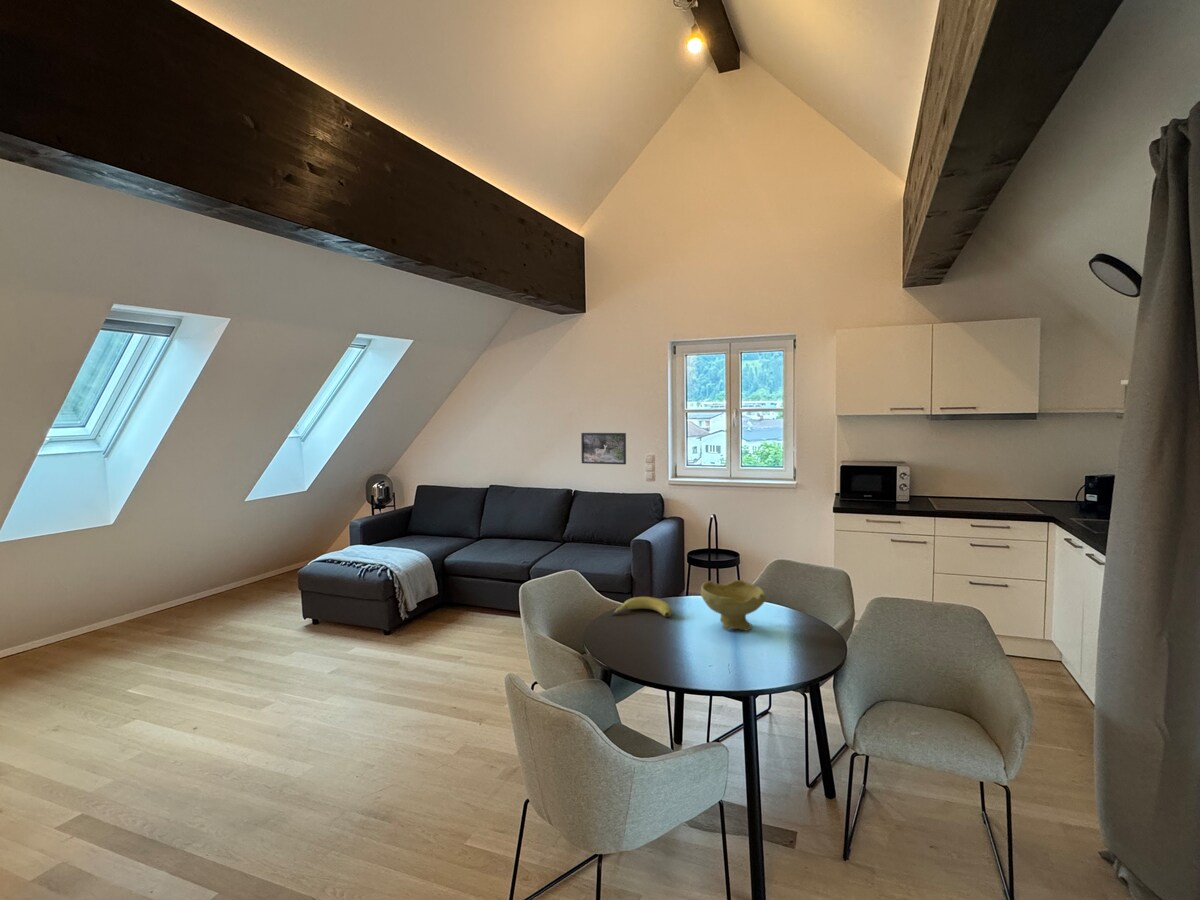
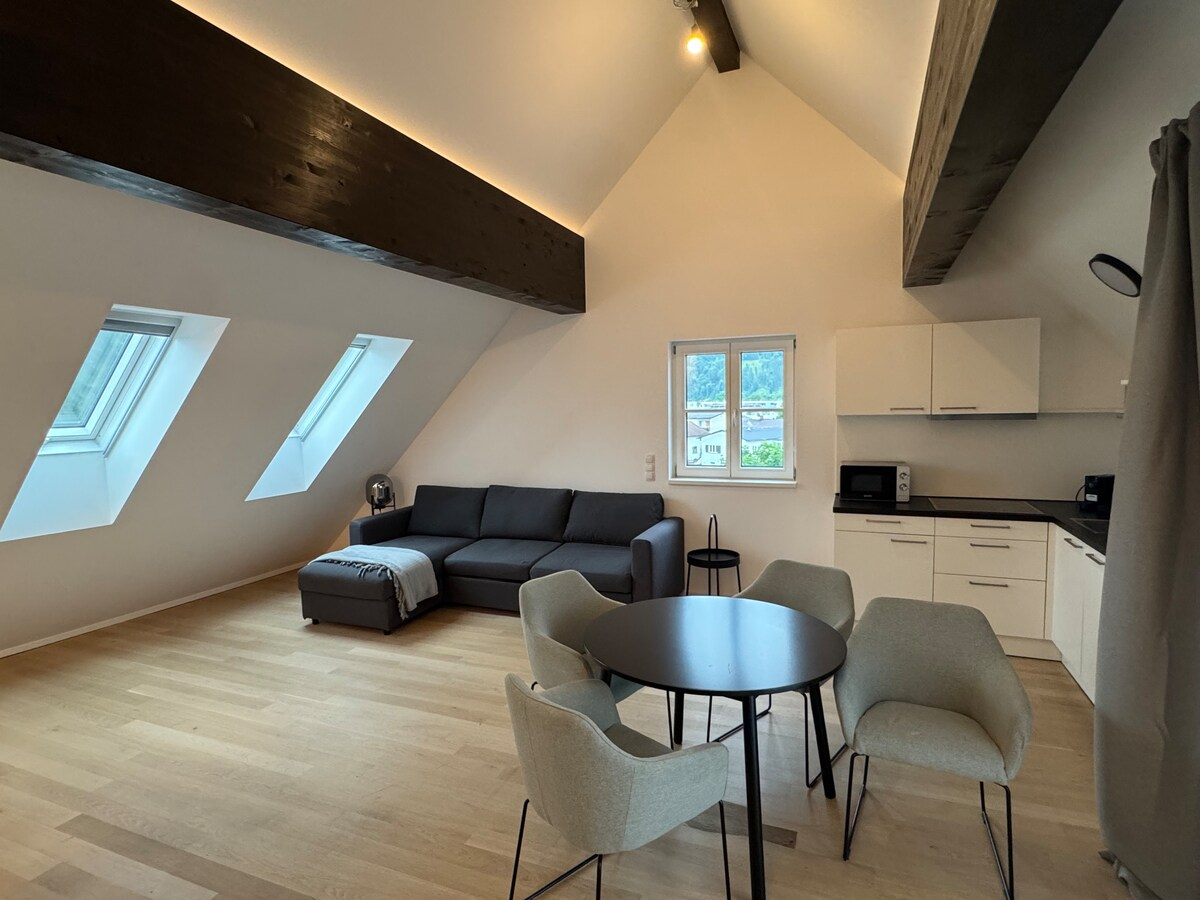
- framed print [580,432,627,465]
- bowl [700,579,768,632]
- banana [611,596,672,618]
